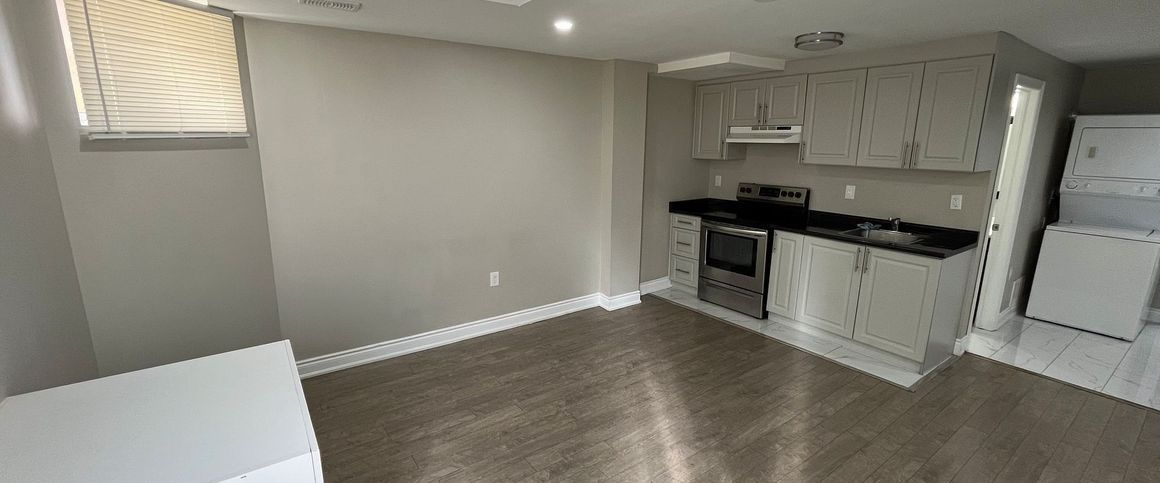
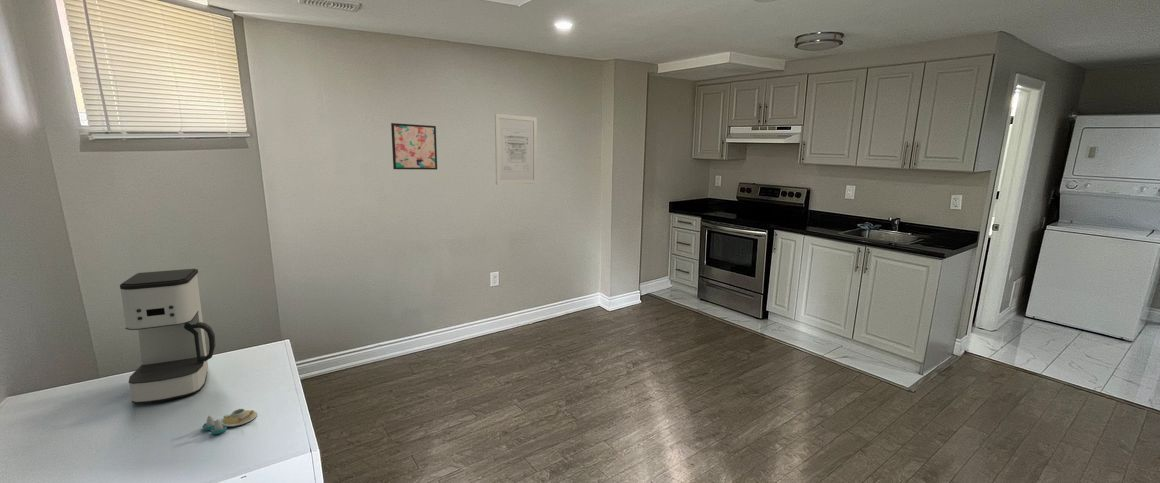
+ coffee maker [119,268,216,405]
+ wall art [390,122,438,171]
+ salt and pepper shaker set [201,408,258,435]
+ wall art [494,113,538,186]
